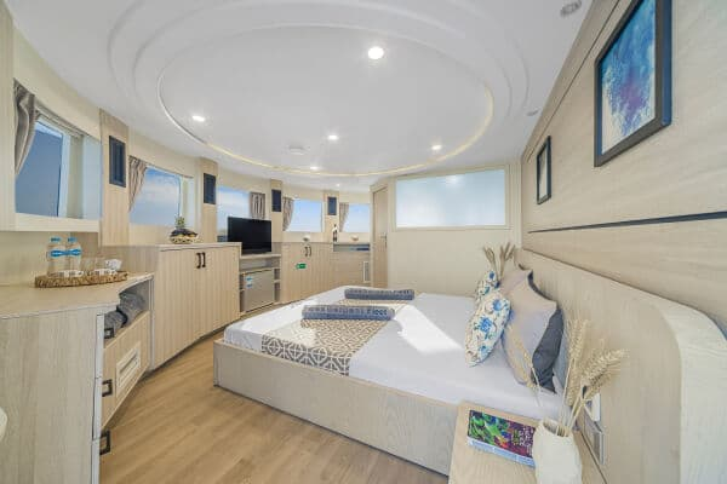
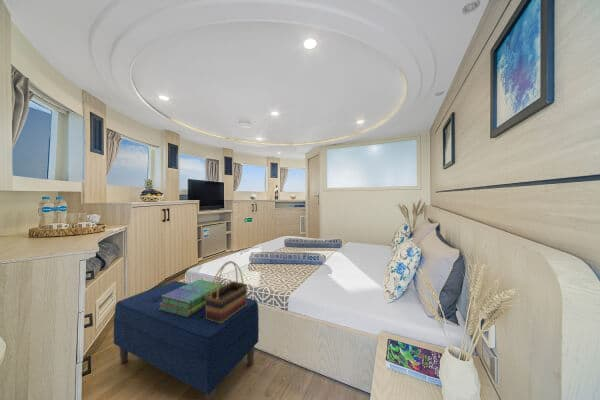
+ stack of books [159,279,224,317]
+ bench [113,280,260,400]
+ woven basket [205,260,248,323]
